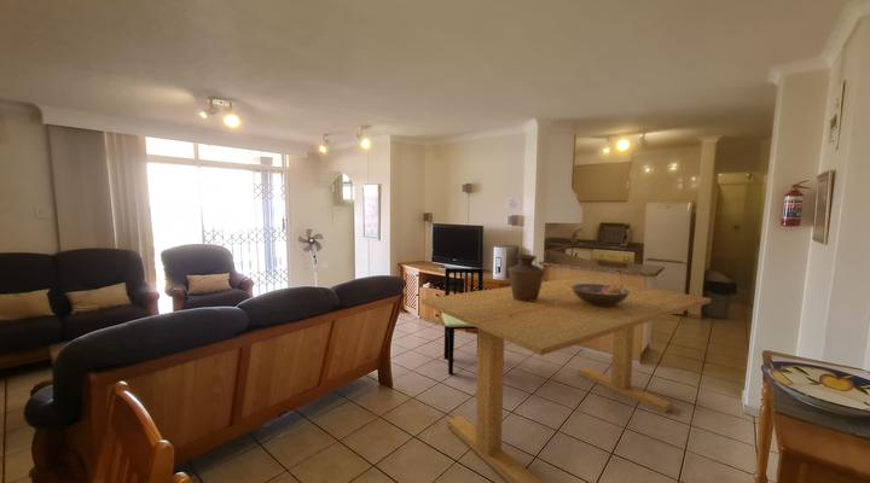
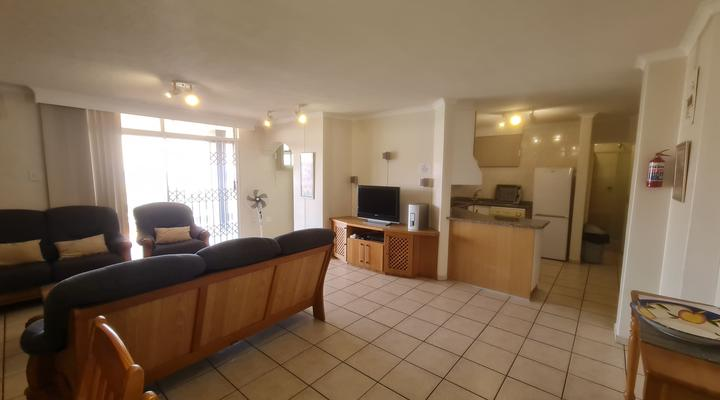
- dining chair [441,267,485,376]
- fruit bowl [572,284,630,305]
- dining table [420,275,712,483]
- vase [506,254,546,302]
